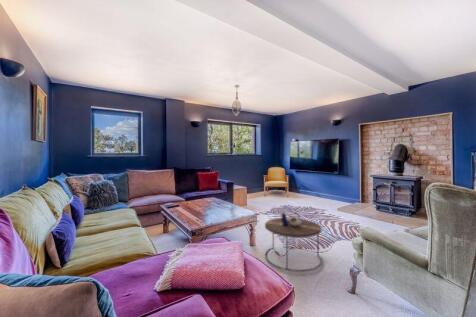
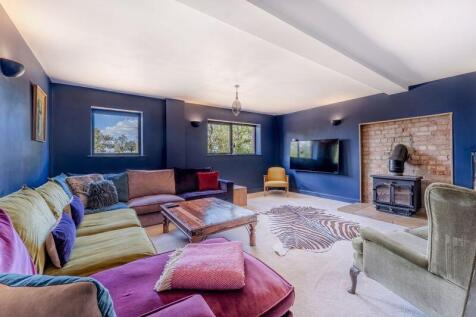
- side table [264,212,323,272]
